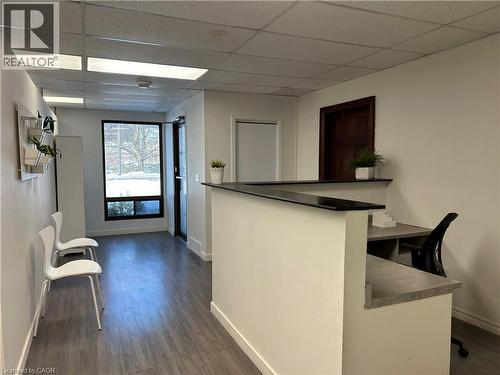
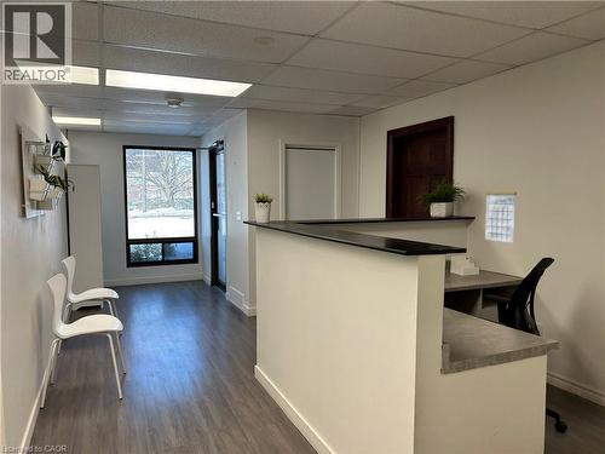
+ calendar [484,180,518,243]
